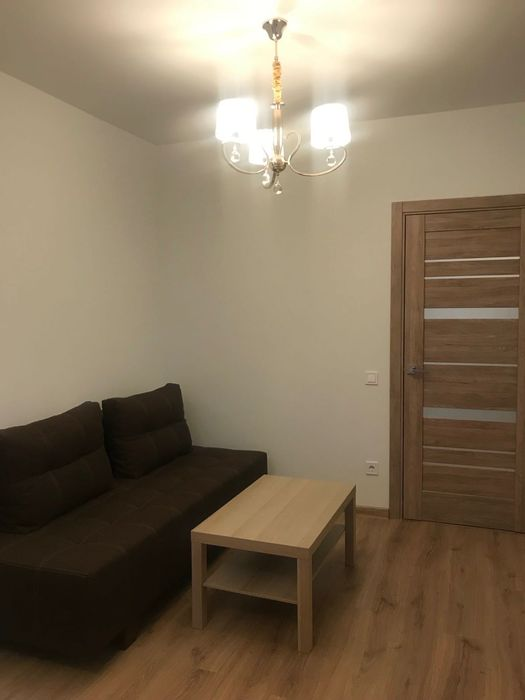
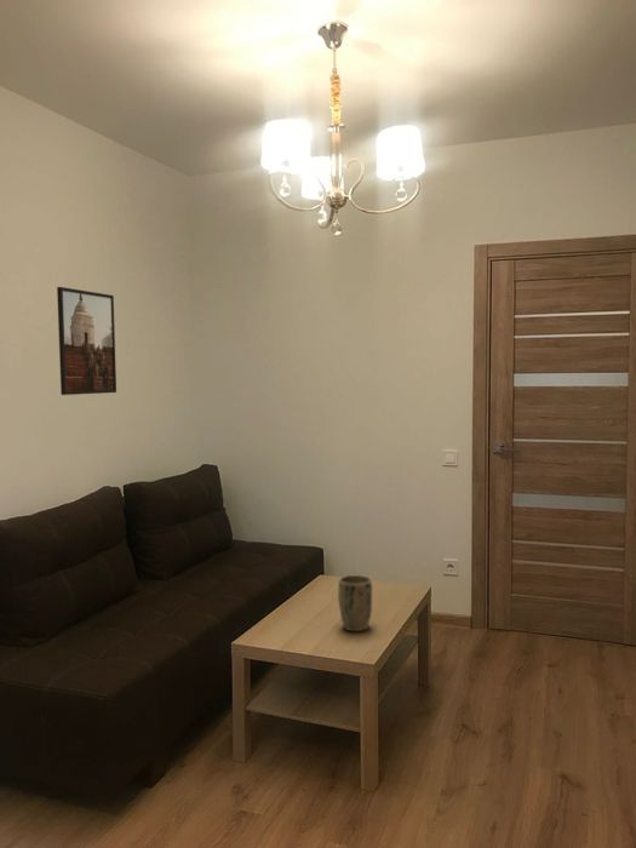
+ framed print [56,286,118,396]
+ plant pot [337,574,373,632]
